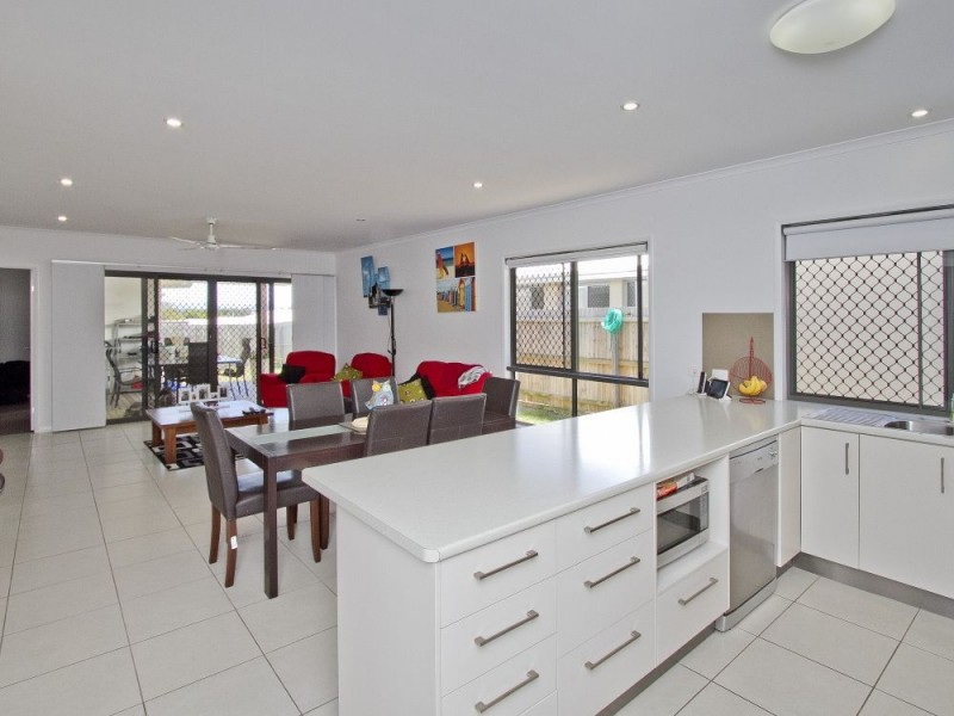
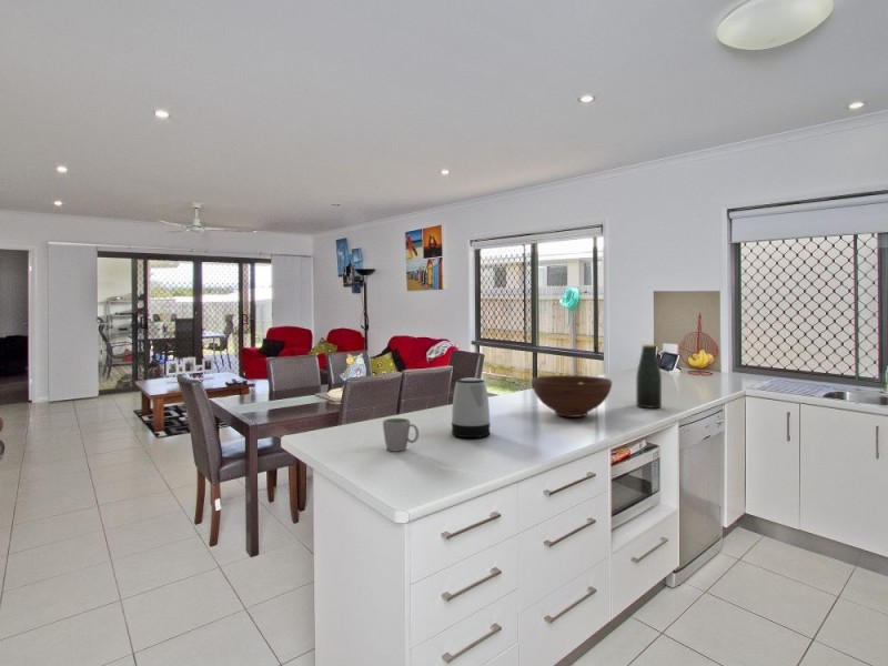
+ fruit bowl [531,374,613,418]
+ mug [382,417,420,452]
+ kettle [451,376,491,438]
+ bottle [635,343,663,410]
